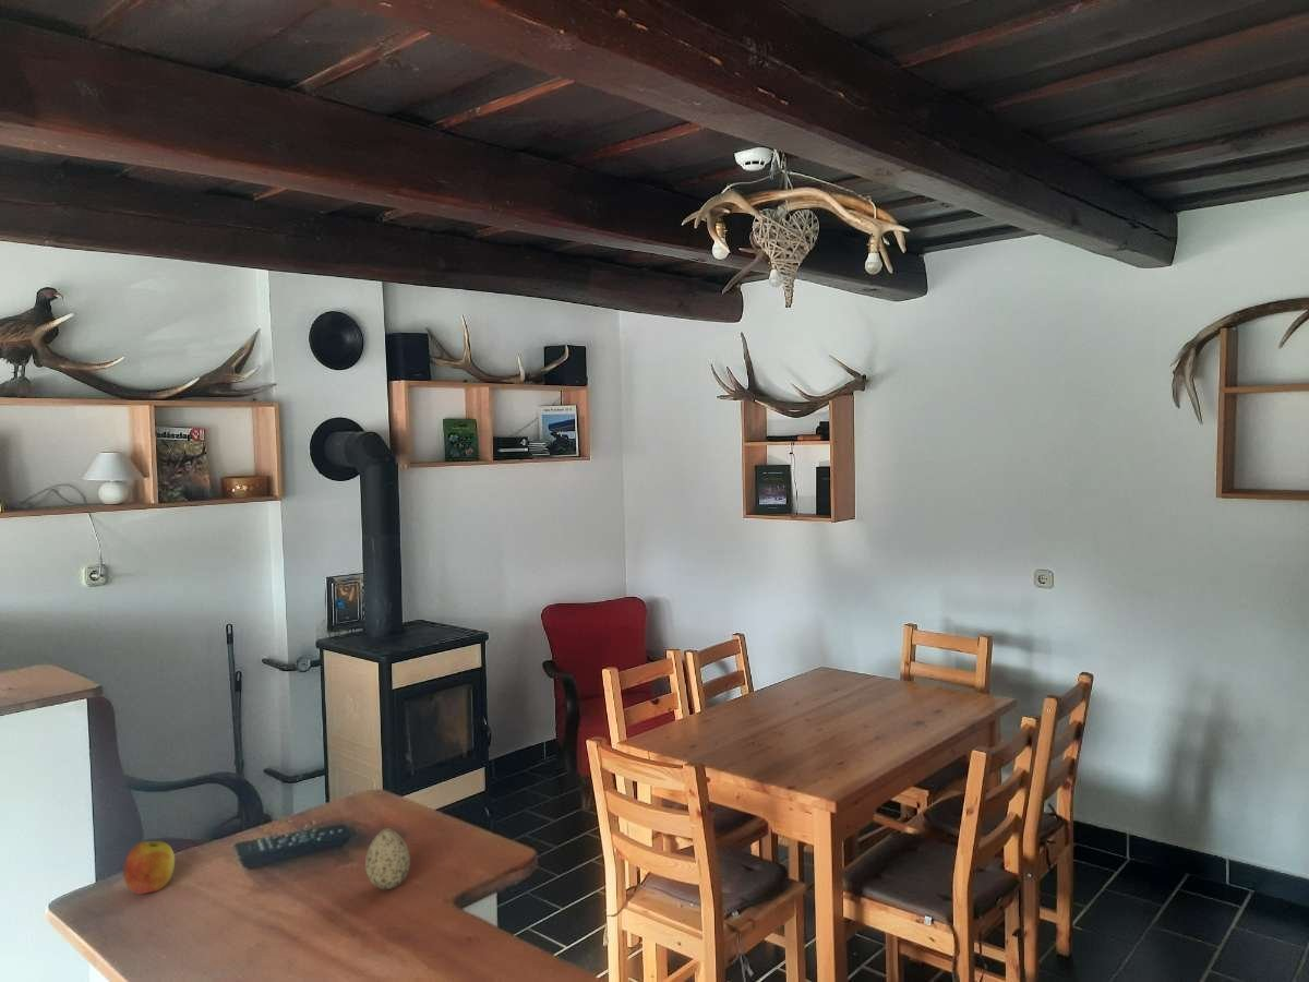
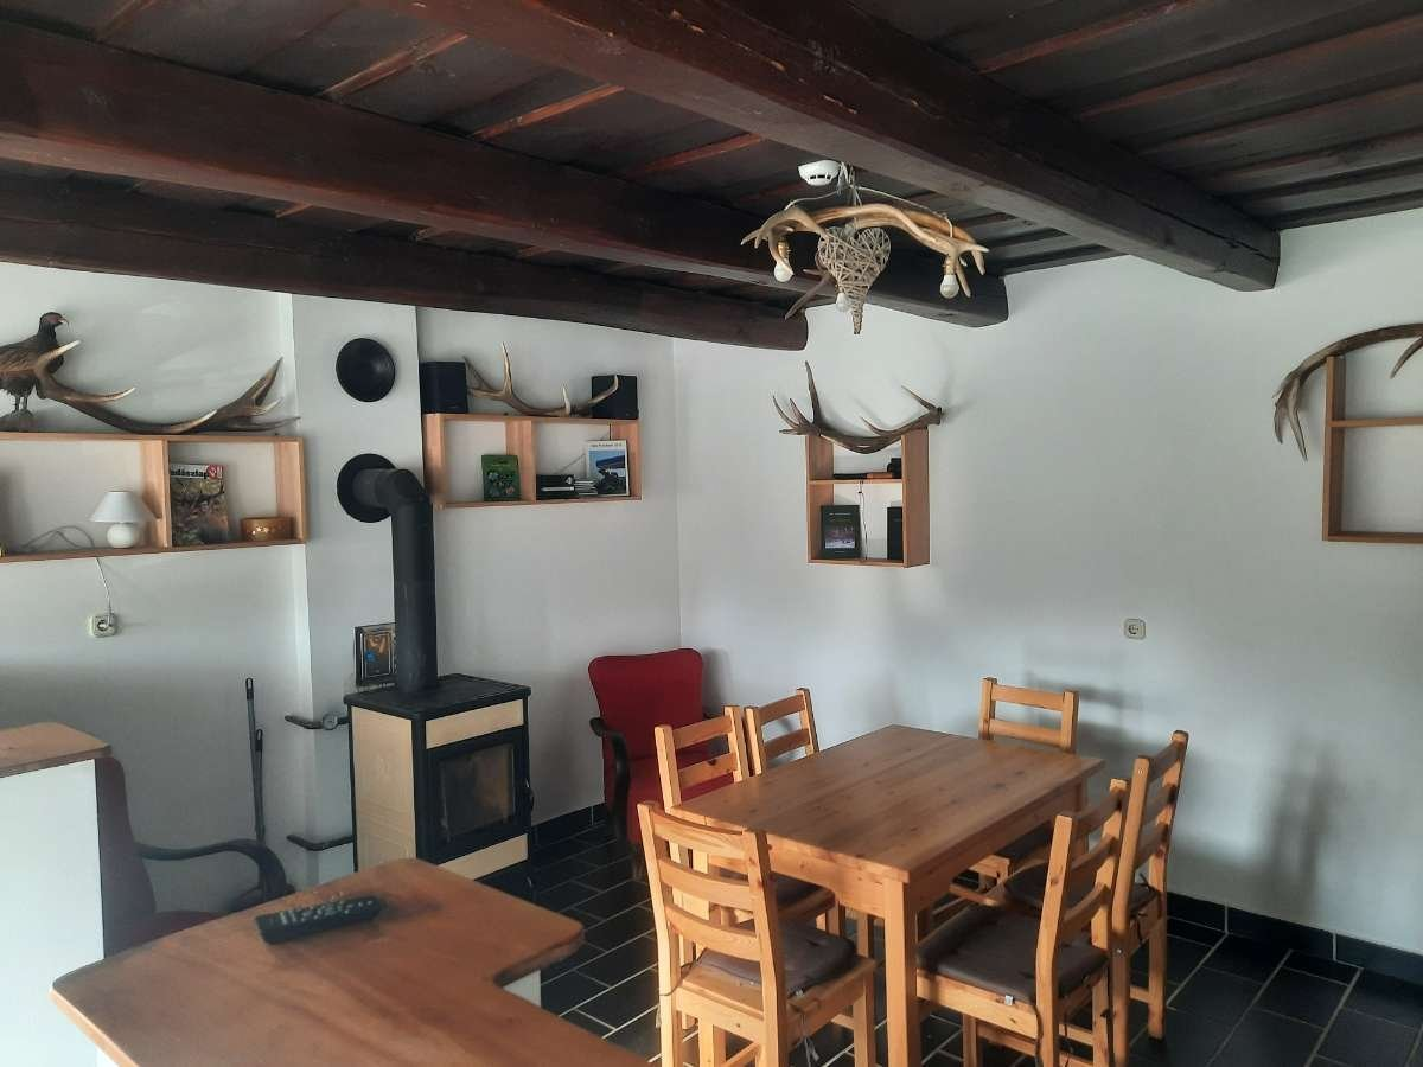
- decorative egg [364,827,411,890]
- apple [122,840,176,895]
